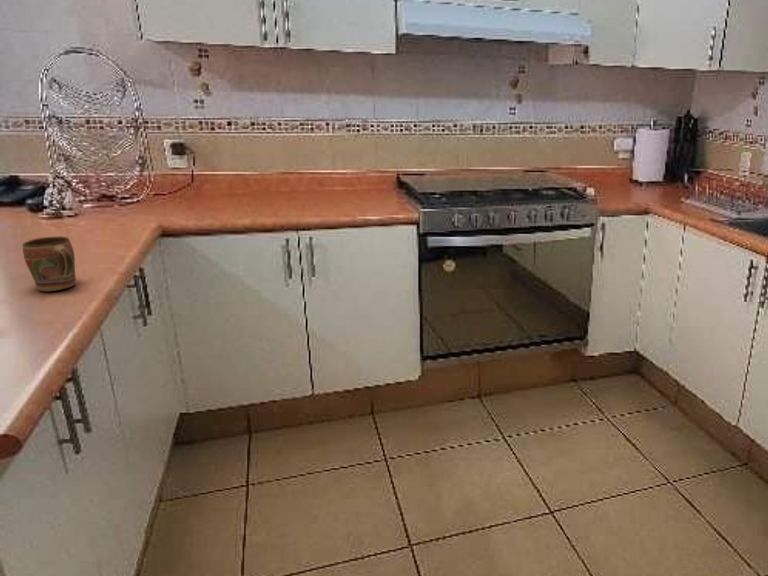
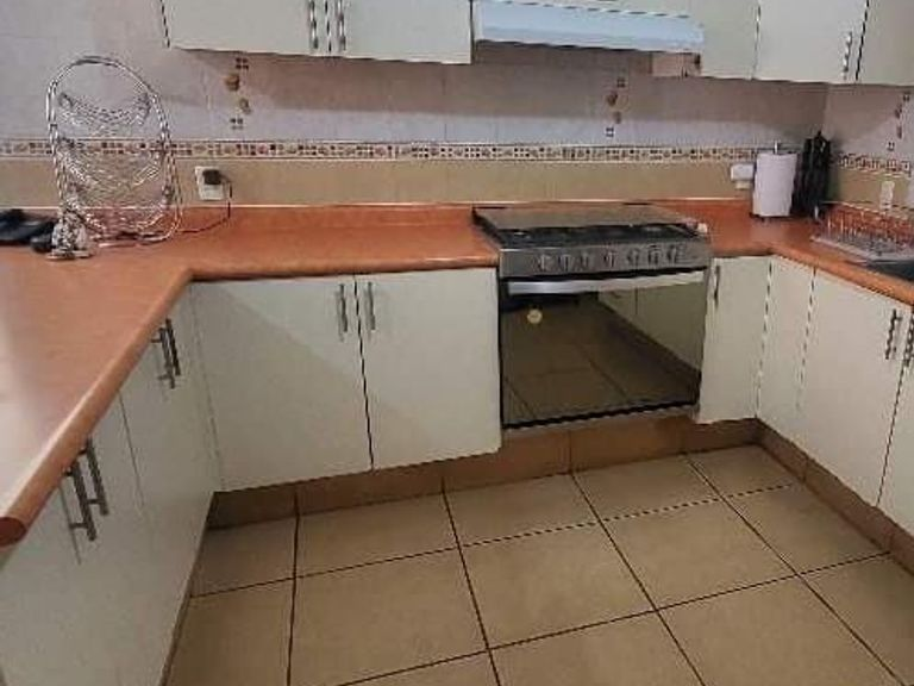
- mug [22,235,77,292]
